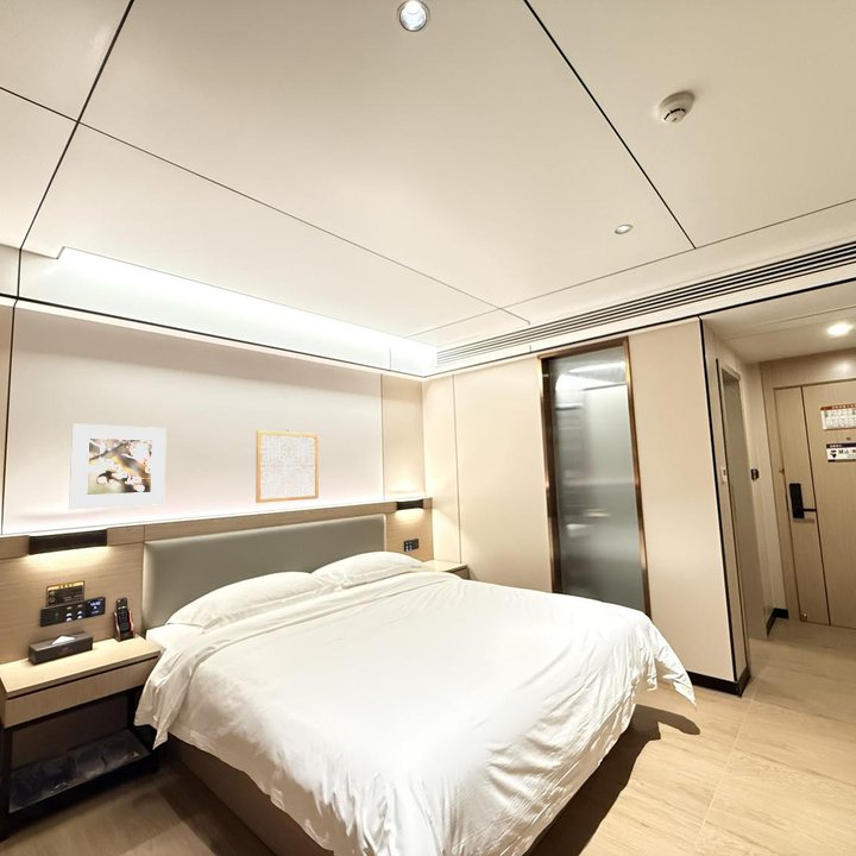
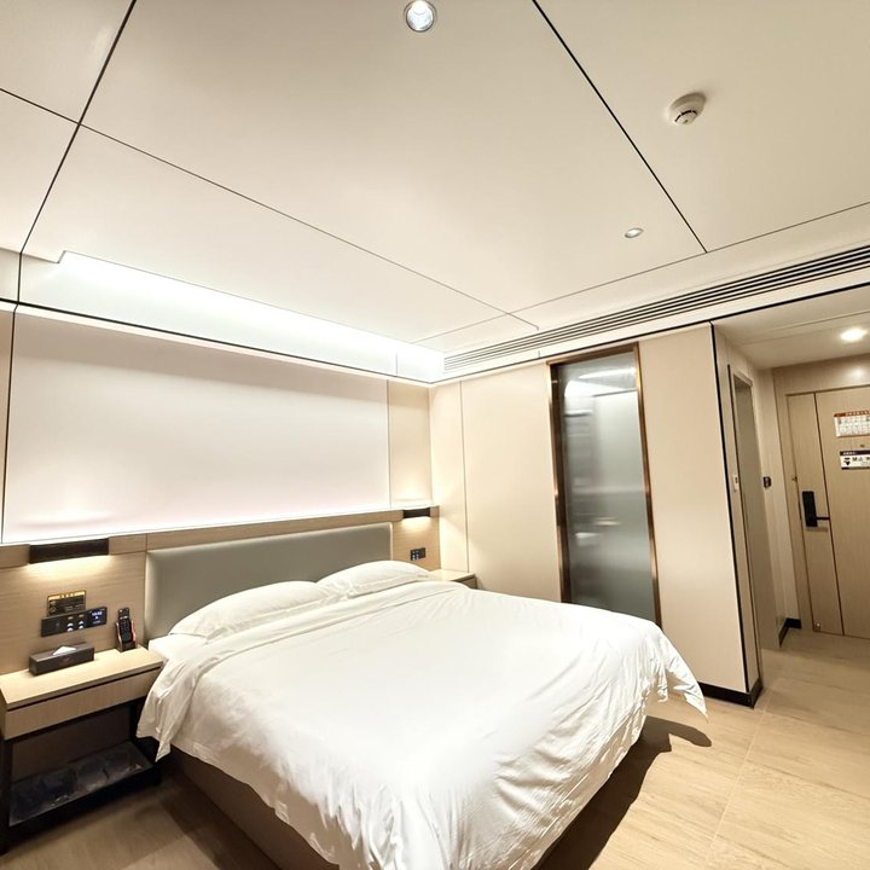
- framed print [68,423,168,511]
- wall art [254,429,320,504]
